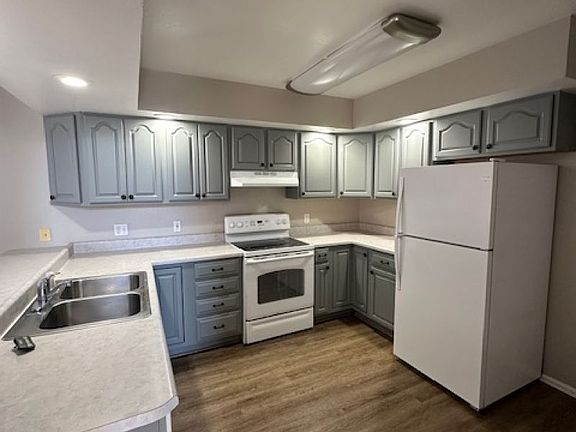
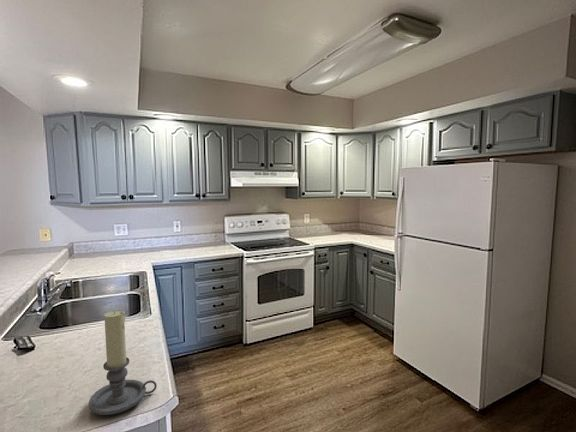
+ candle holder [88,309,158,416]
